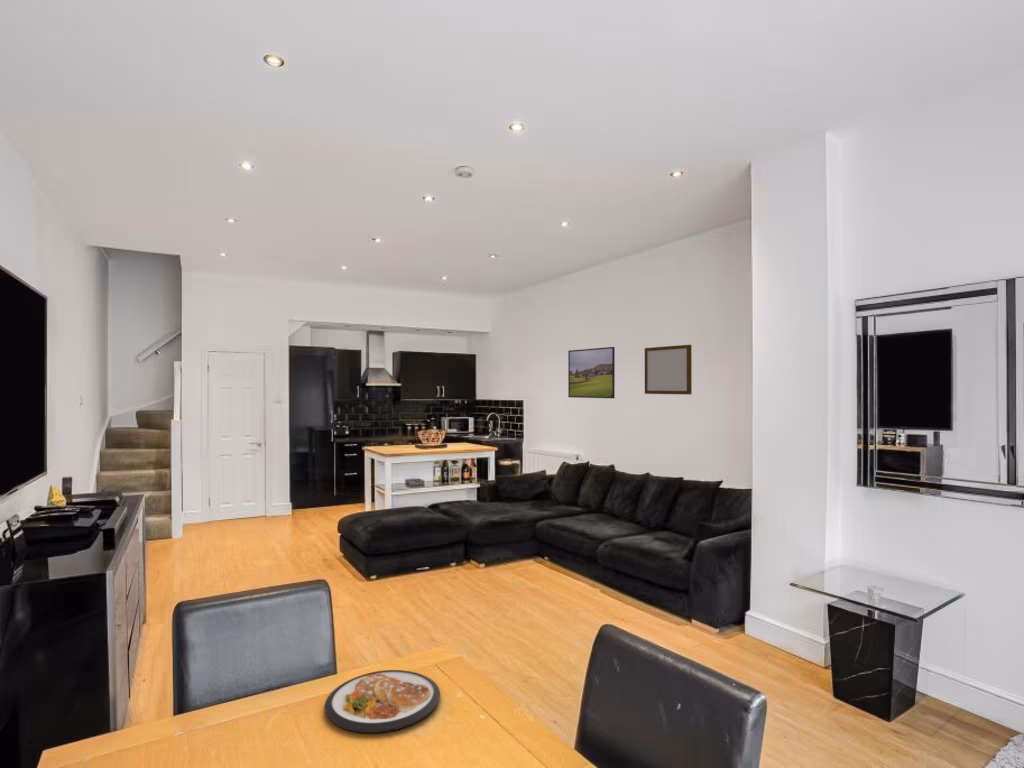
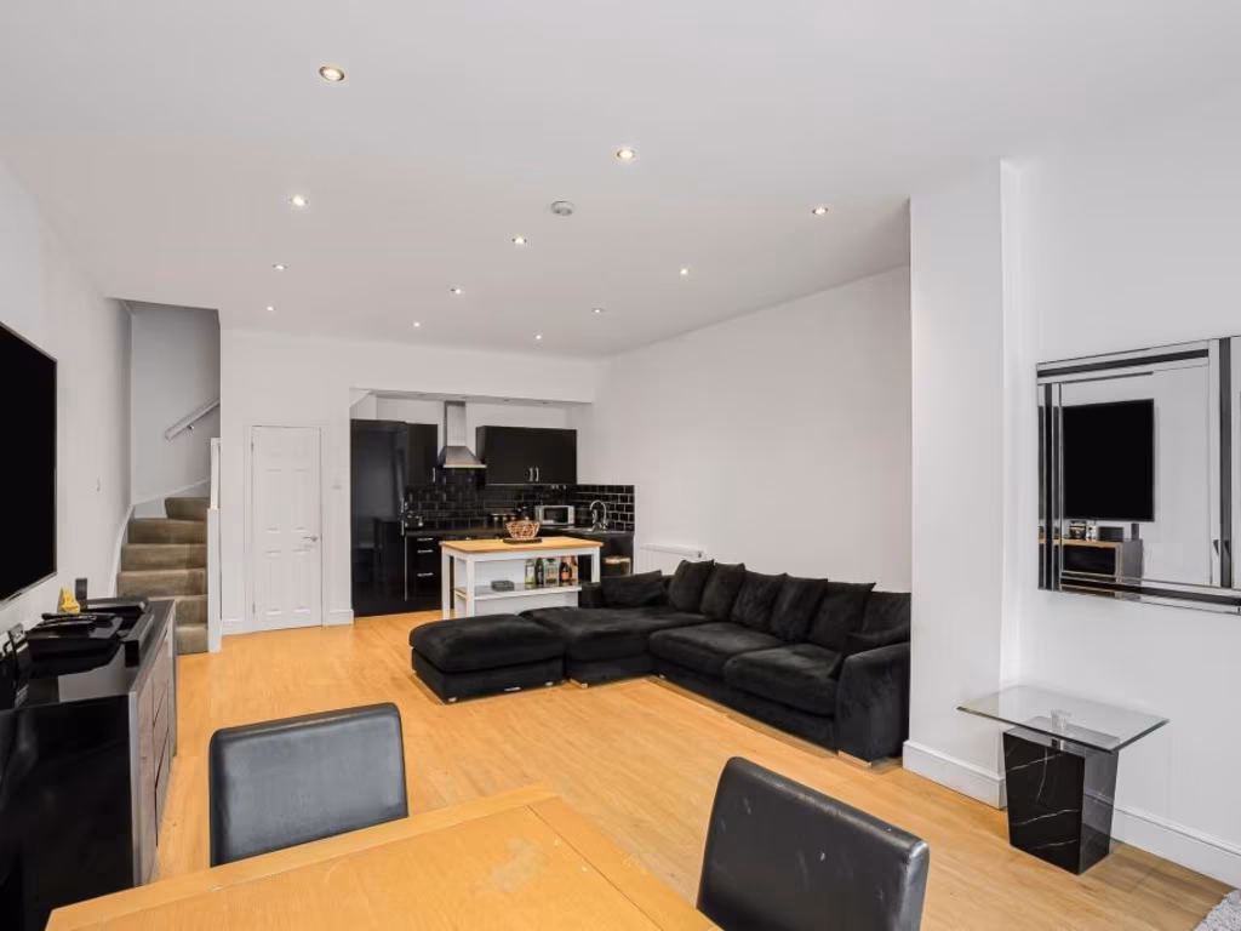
- writing board [644,344,693,395]
- dish [324,669,441,734]
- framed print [567,346,616,399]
